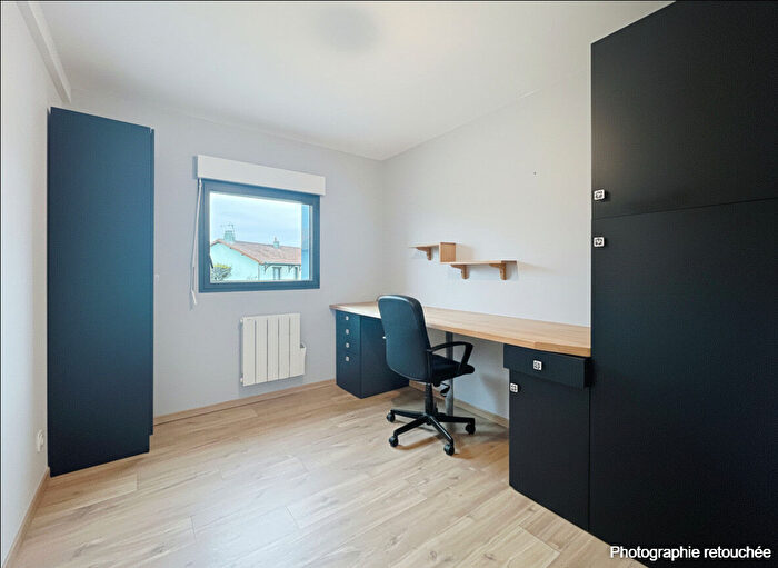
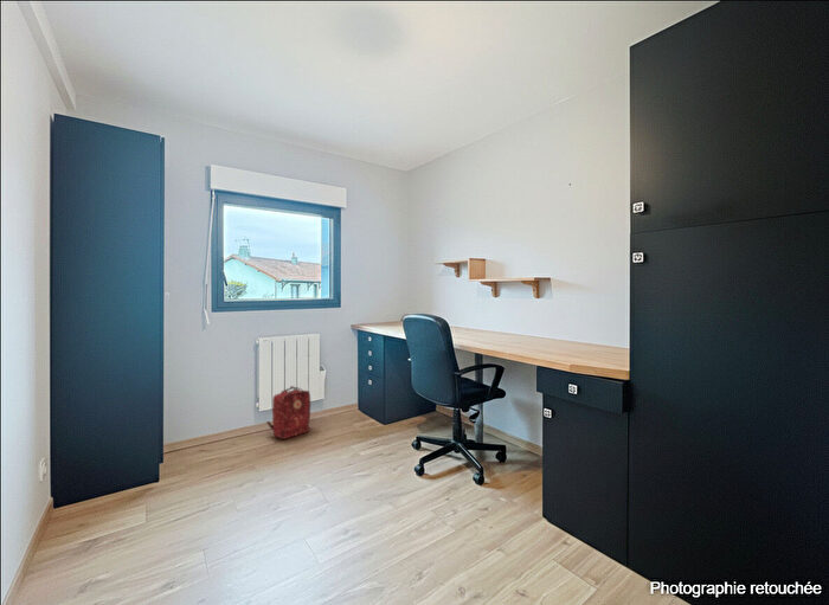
+ backpack [265,385,311,440]
